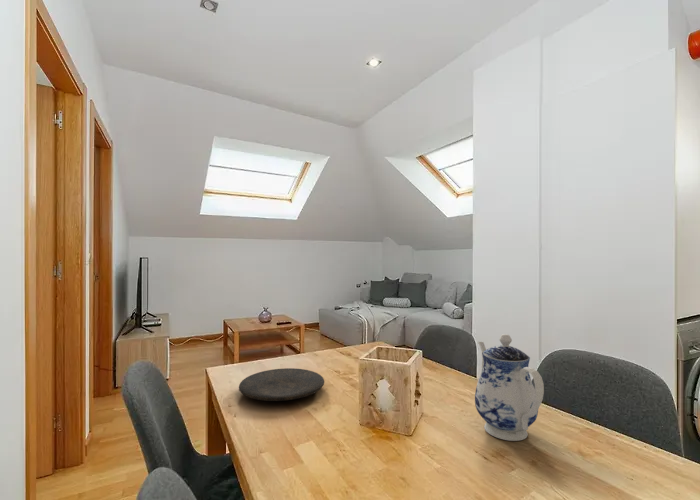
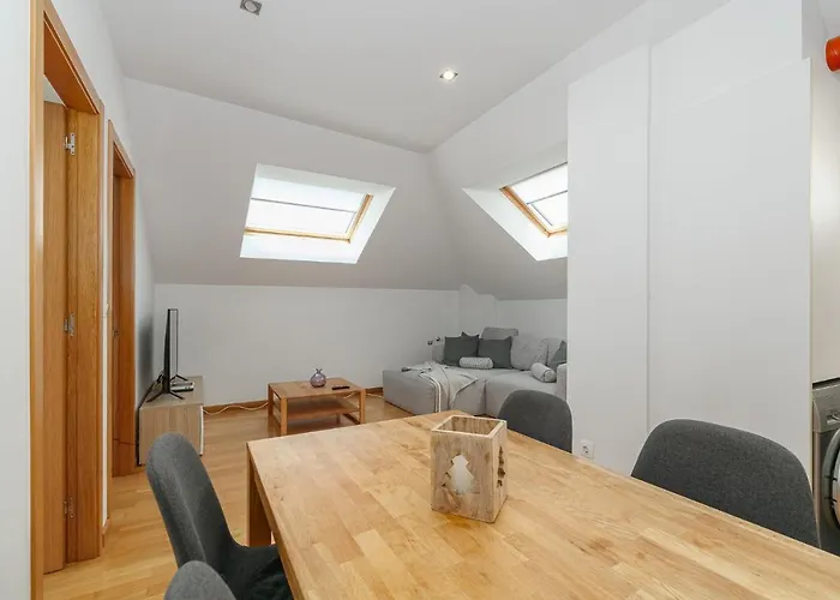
- plate [238,367,325,402]
- teapot [474,333,545,442]
